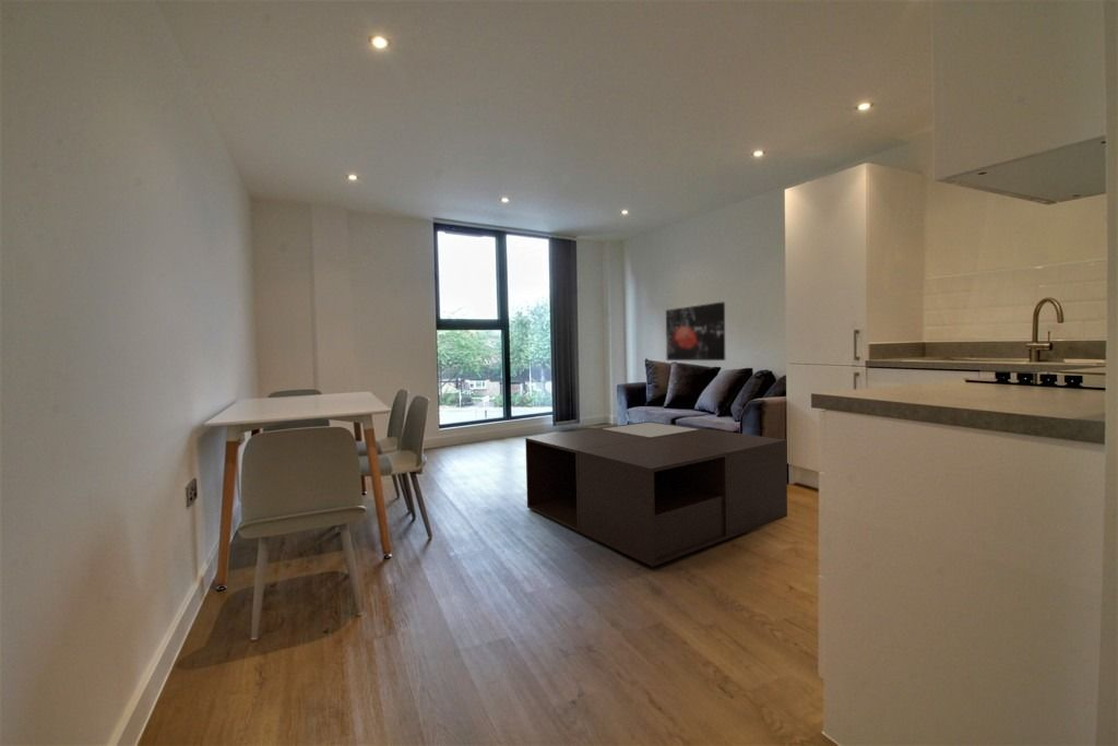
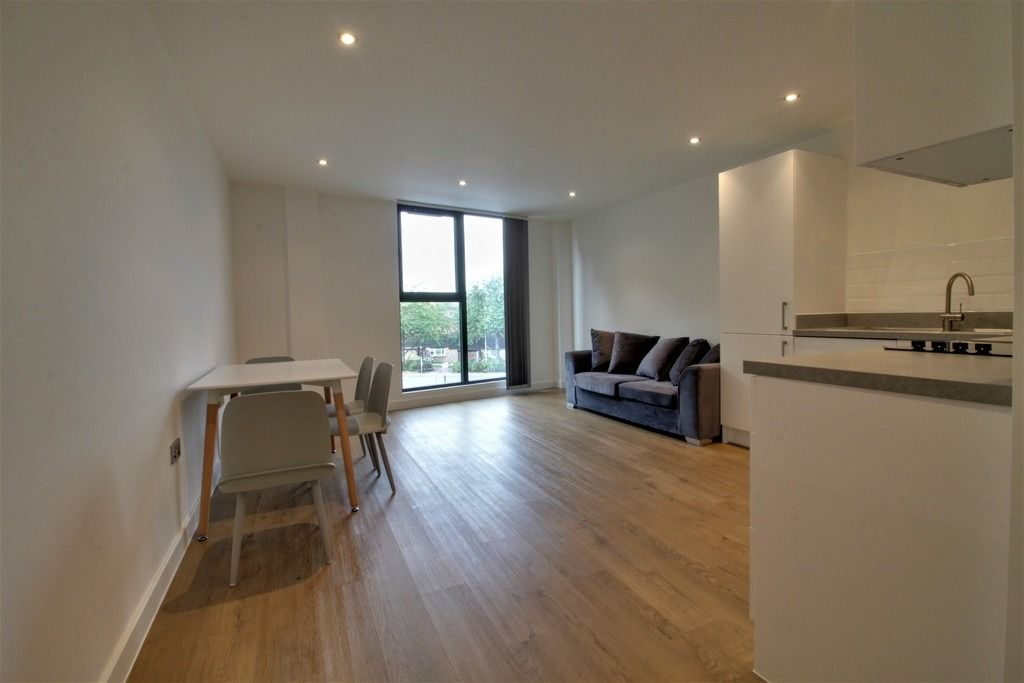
- coffee table [524,421,788,568]
- wall art [665,300,726,362]
